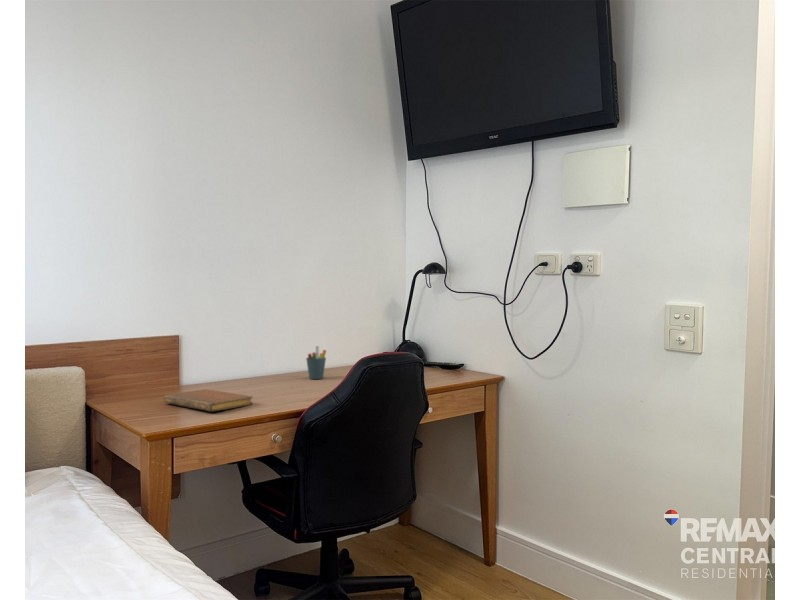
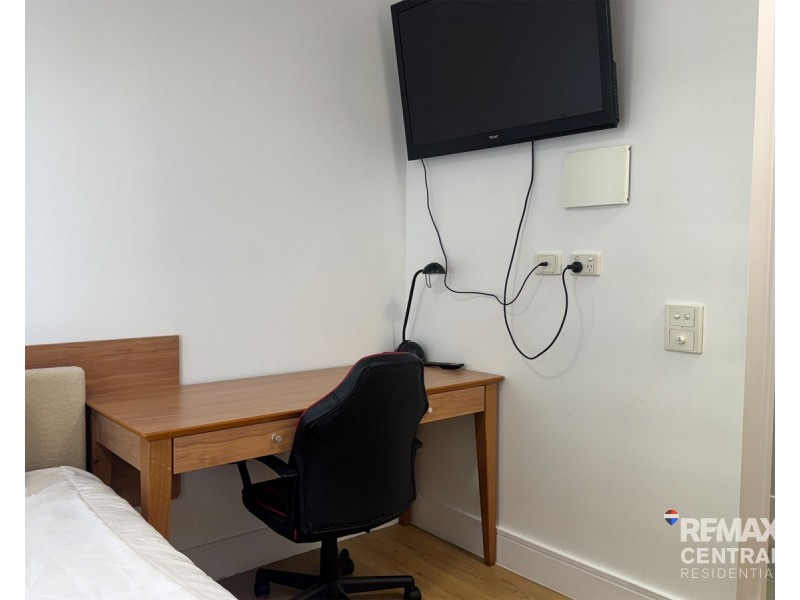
- notebook [163,389,254,412]
- pen holder [305,345,327,380]
